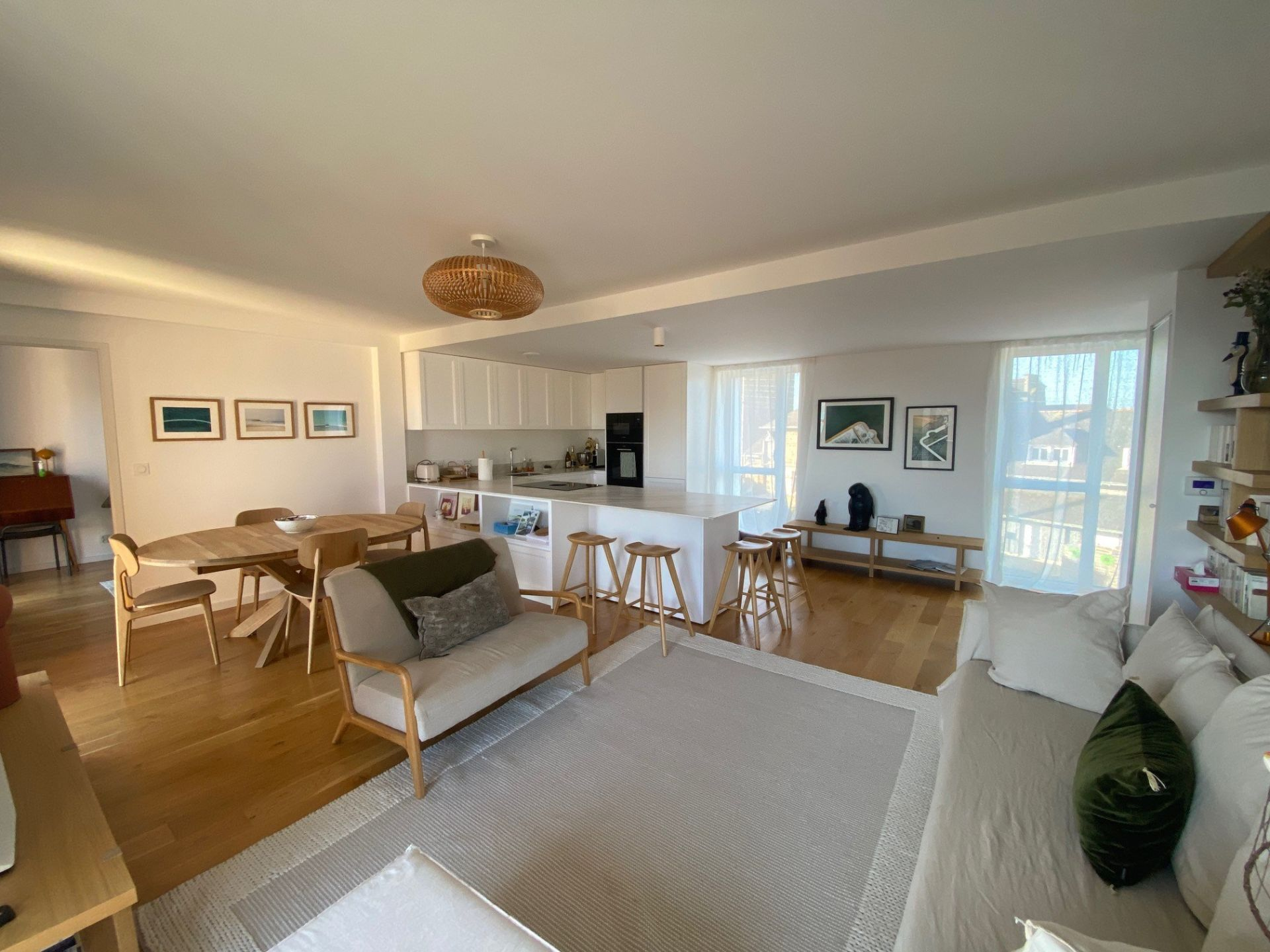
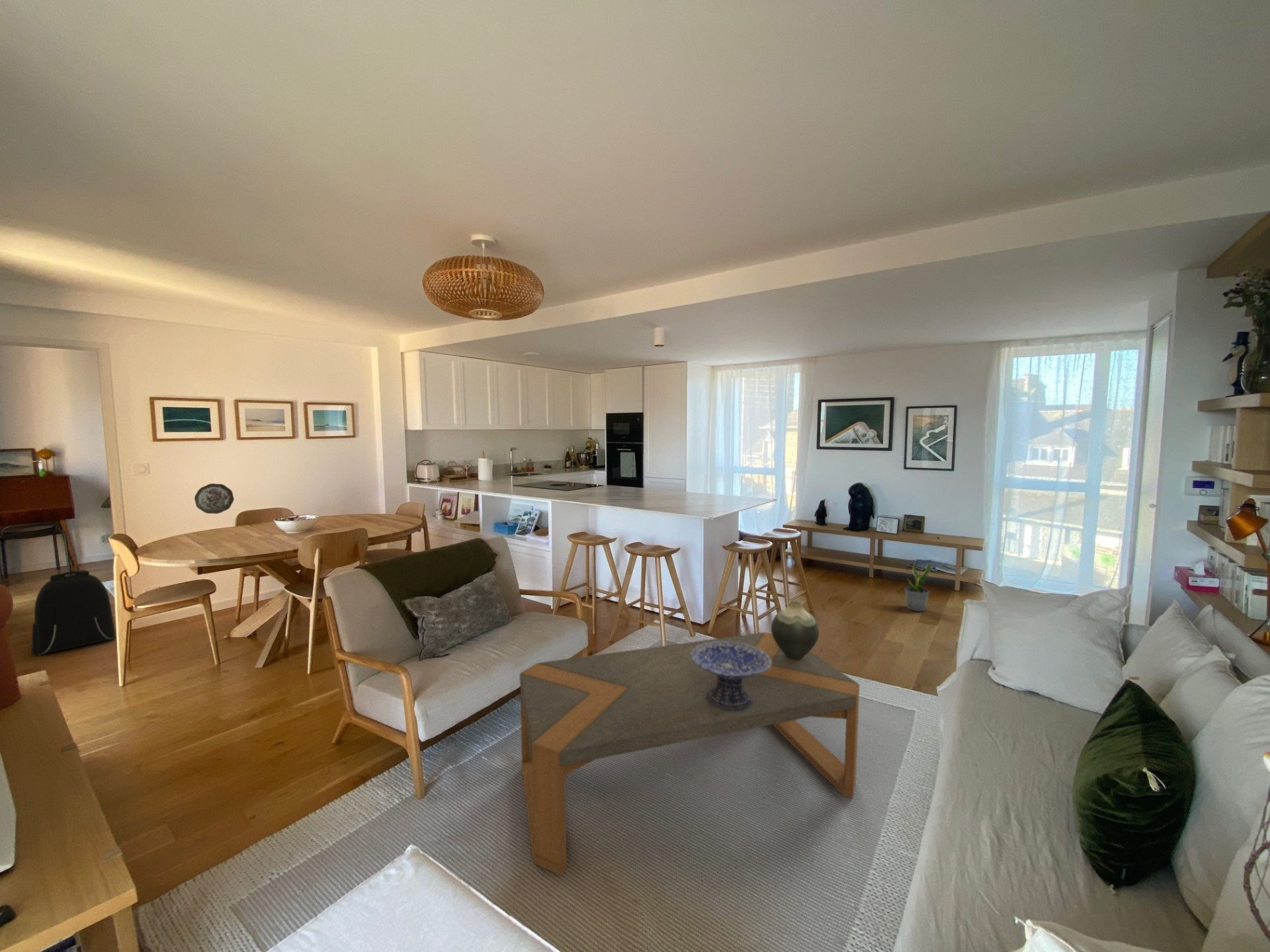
+ backpack [30,570,116,656]
+ vase [771,600,820,659]
+ coffee table [519,631,861,876]
+ decorative plate [194,483,235,514]
+ decorative bowl [691,641,772,710]
+ potted plant [904,559,931,612]
